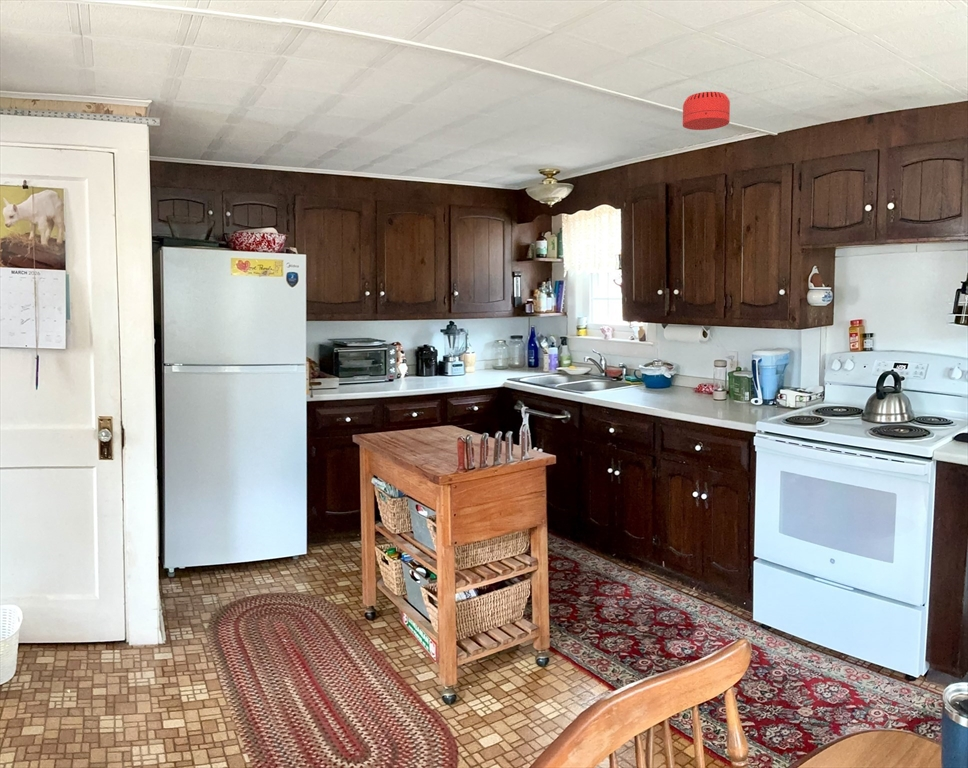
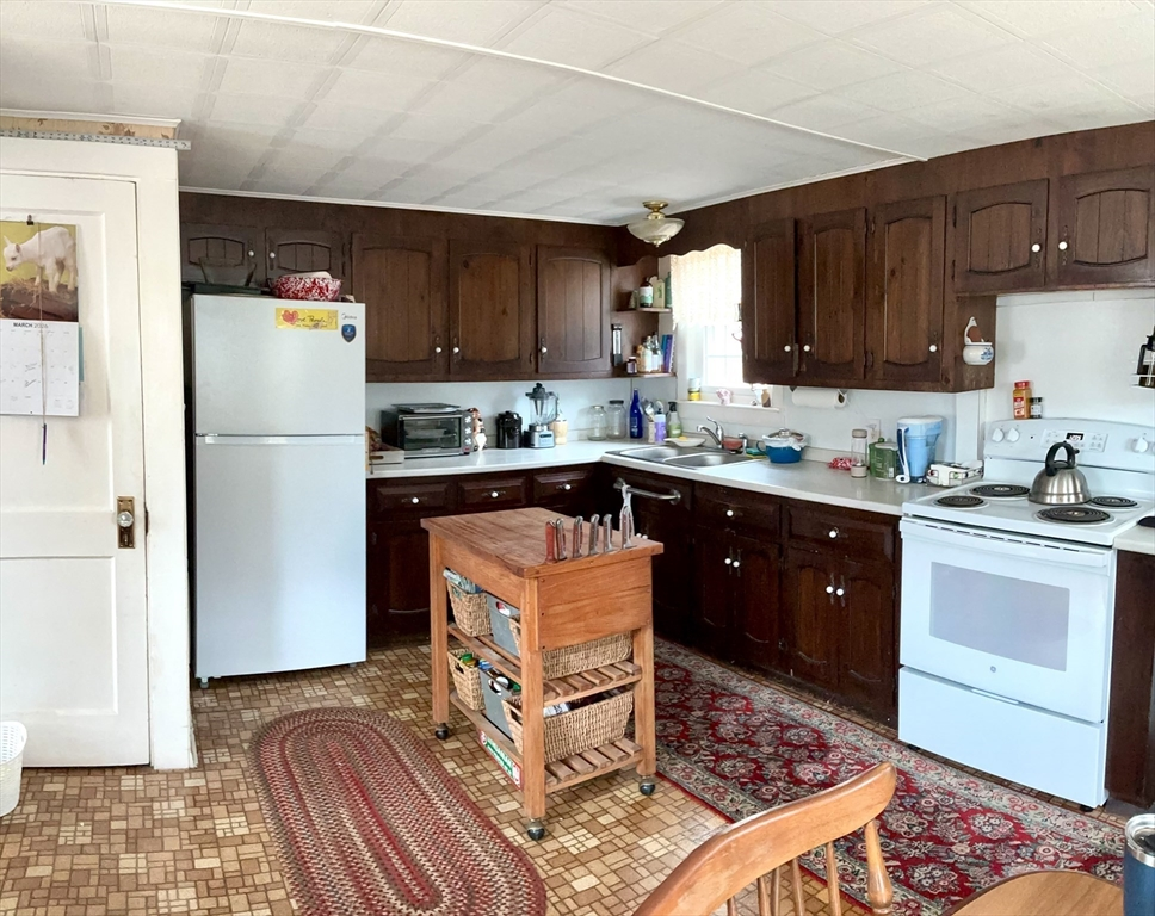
- smoke detector [682,91,731,131]
